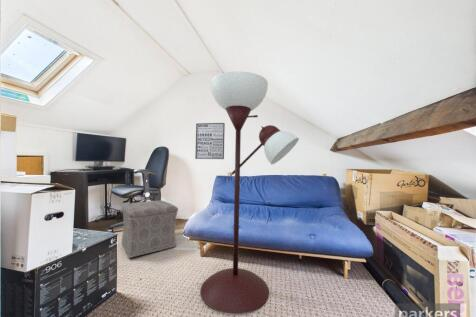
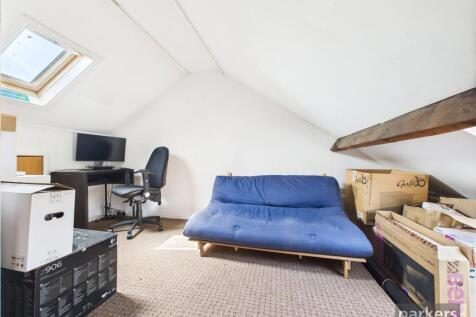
- wall art [194,122,226,160]
- ottoman [121,200,179,259]
- floor lamp [199,70,300,315]
